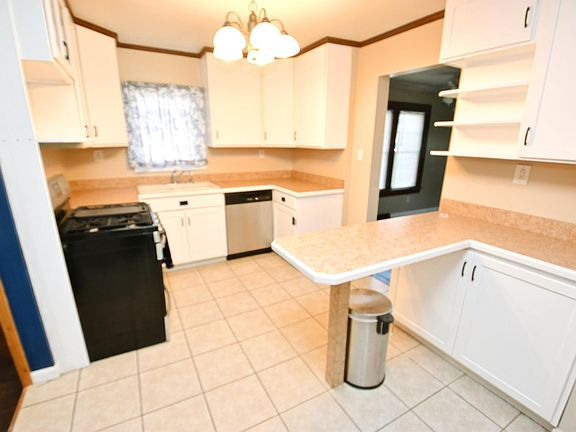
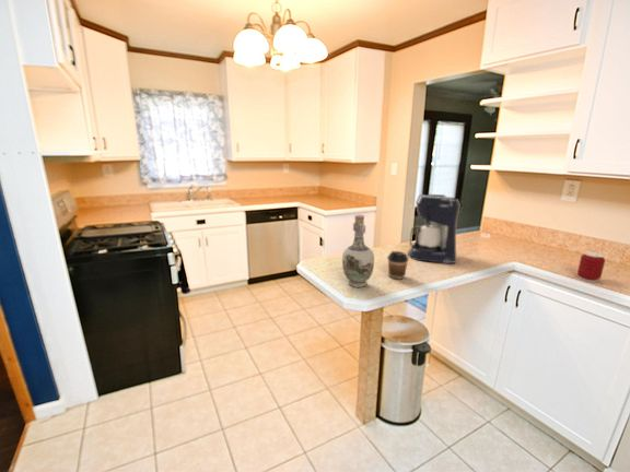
+ coffee cup [386,250,409,281]
+ can [576,251,606,283]
+ vase [341,214,375,288]
+ coffee maker [407,193,462,264]
